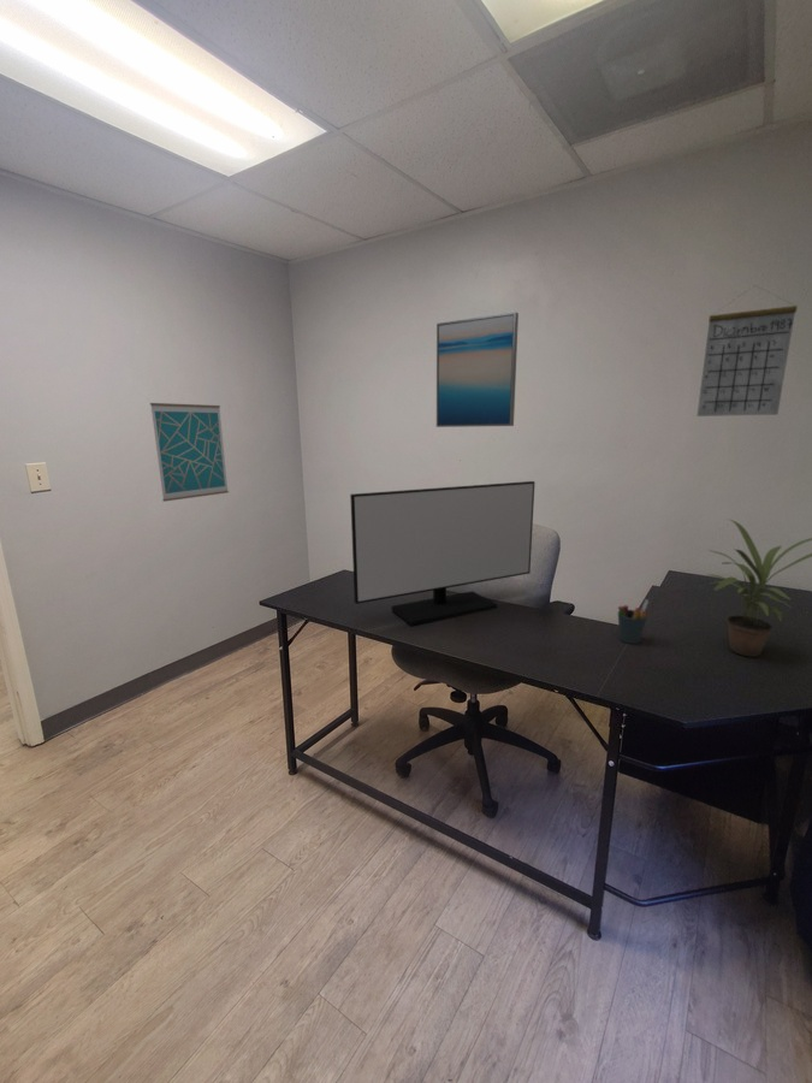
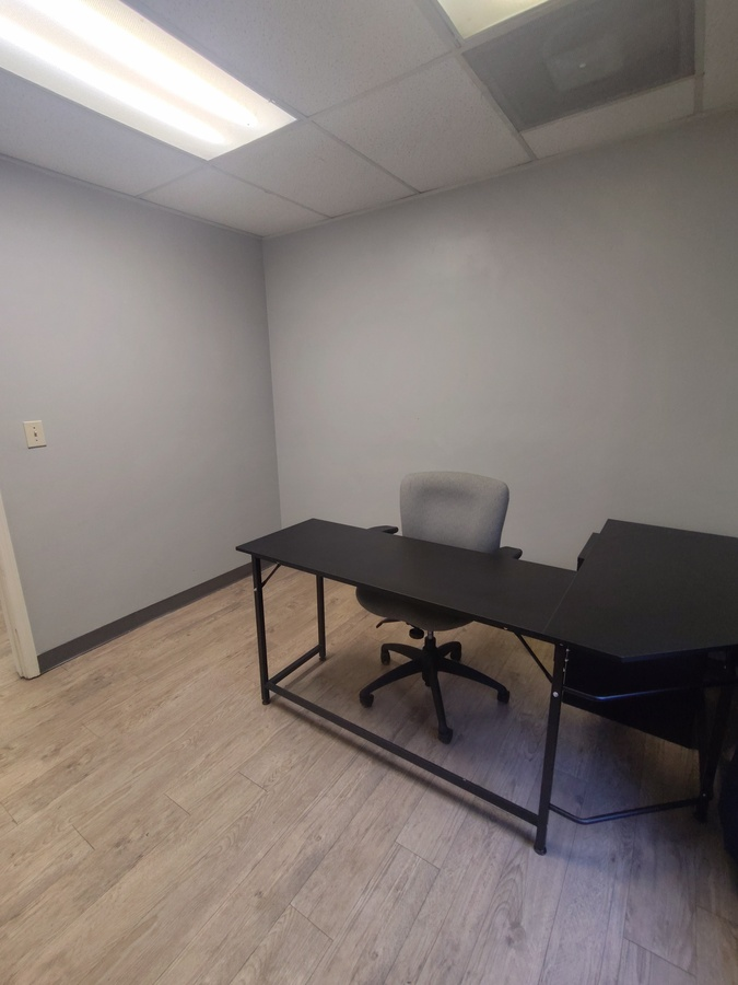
- pen holder [617,598,650,645]
- calendar [695,284,799,418]
- wall art [435,310,520,428]
- potted plant [706,517,812,658]
- wall art [149,402,230,503]
- monitor [349,480,537,627]
